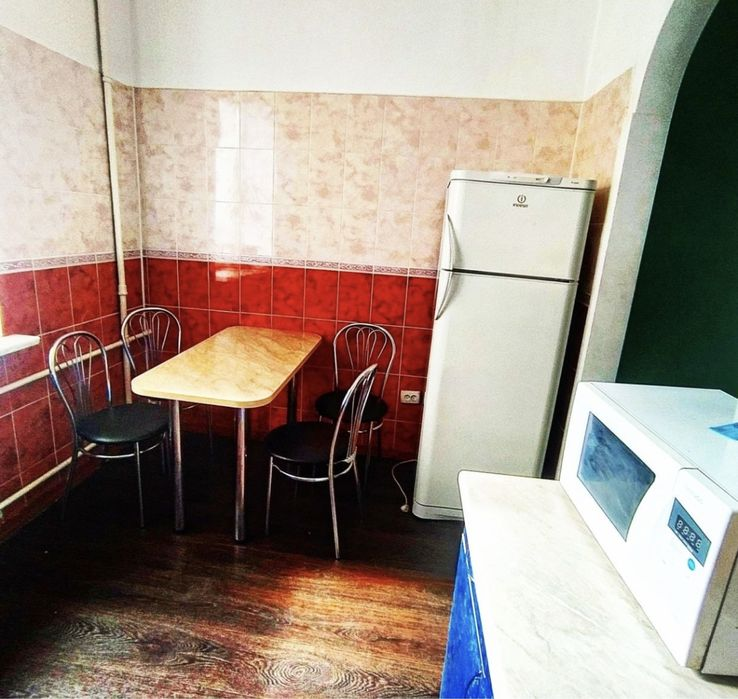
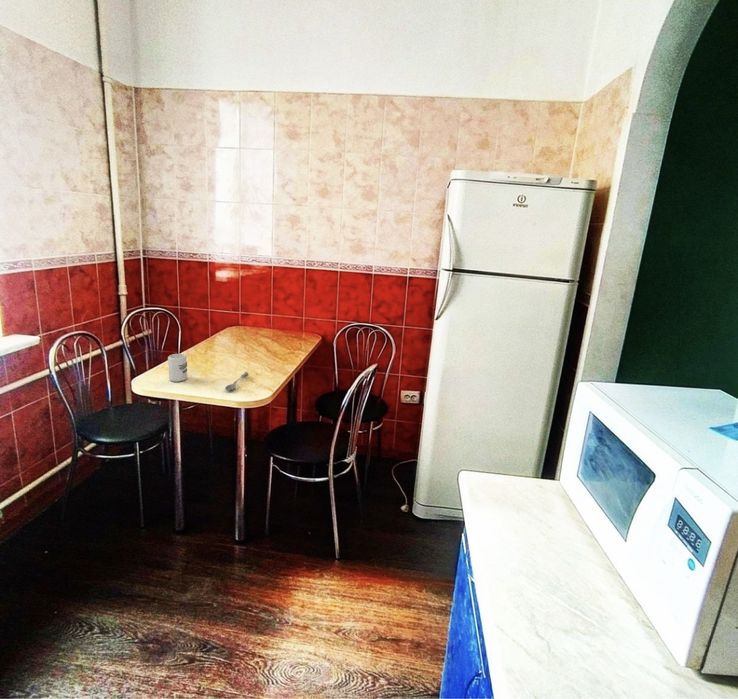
+ soupspoon [224,371,250,391]
+ cup [167,353,188,383]
